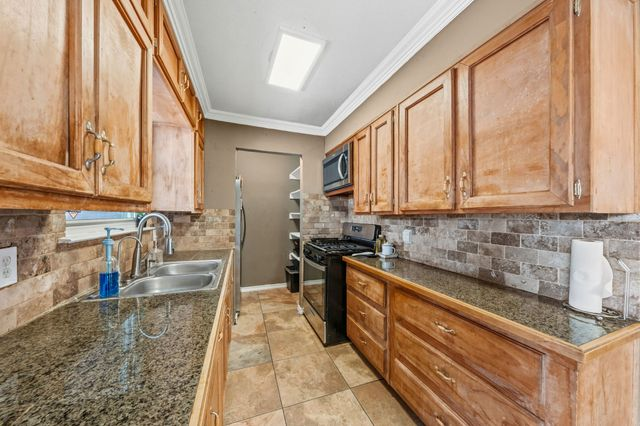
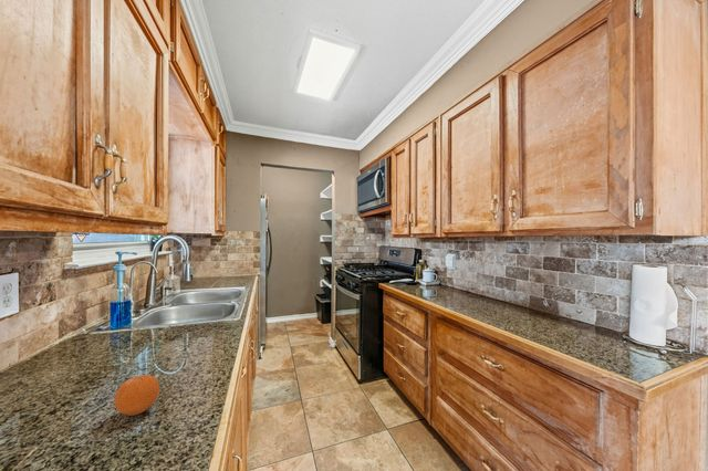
+ fruit [114,374,160,417]
